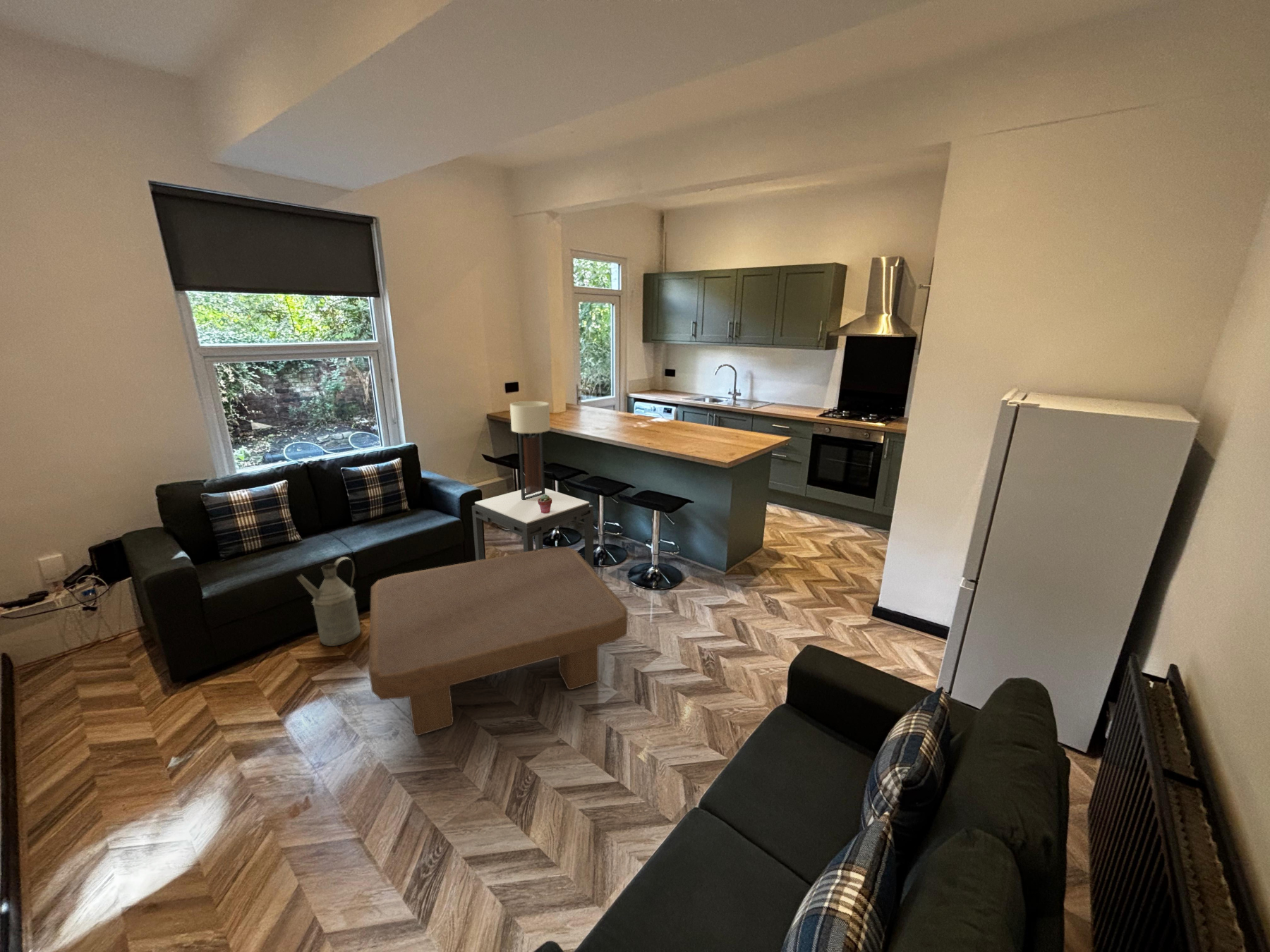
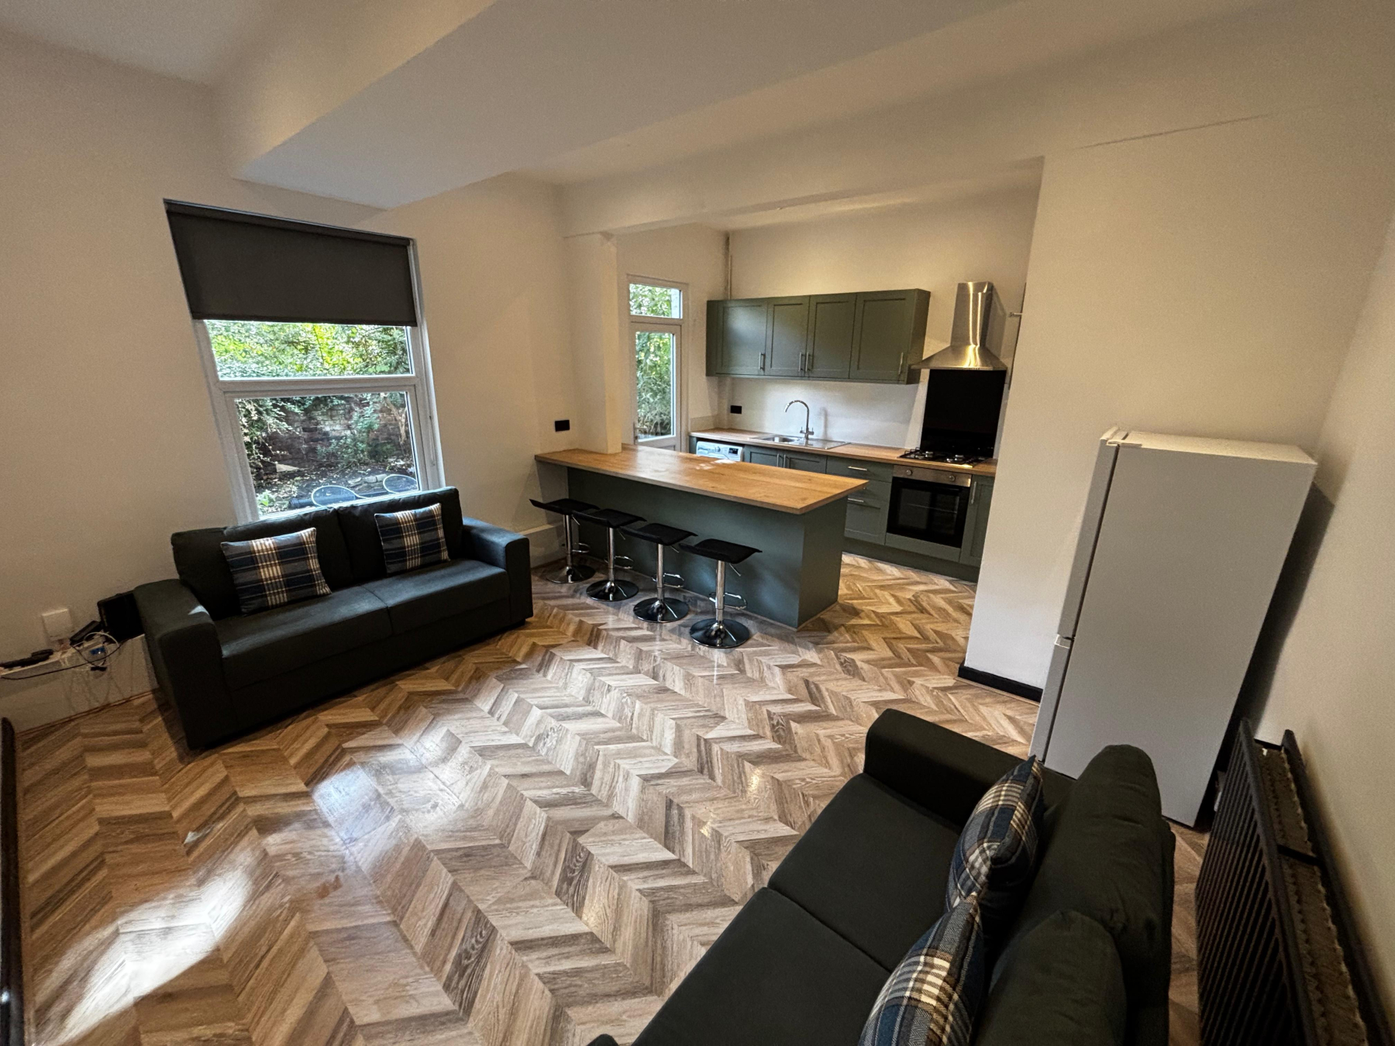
- side table [471,487,594,570]
- coffee table [368,547,628,736]
- potted succulent [538,494,552,513]
- wall sconce [509,401,551,500]
- watering can [296,556,361,647]
